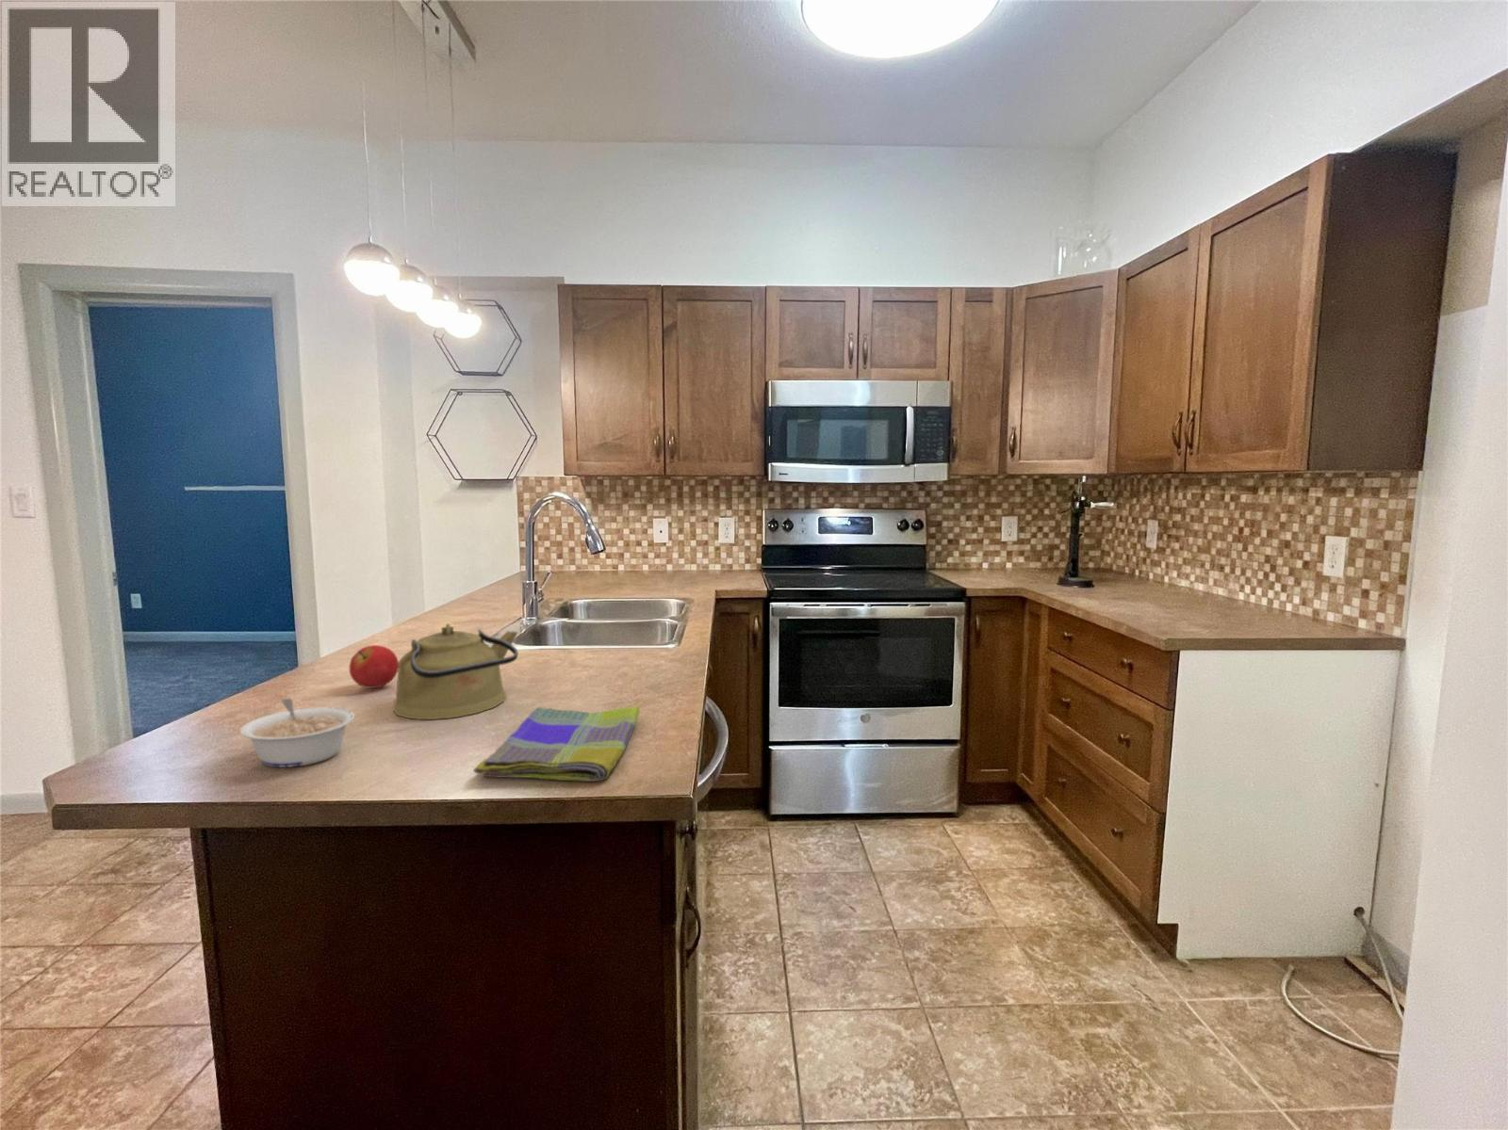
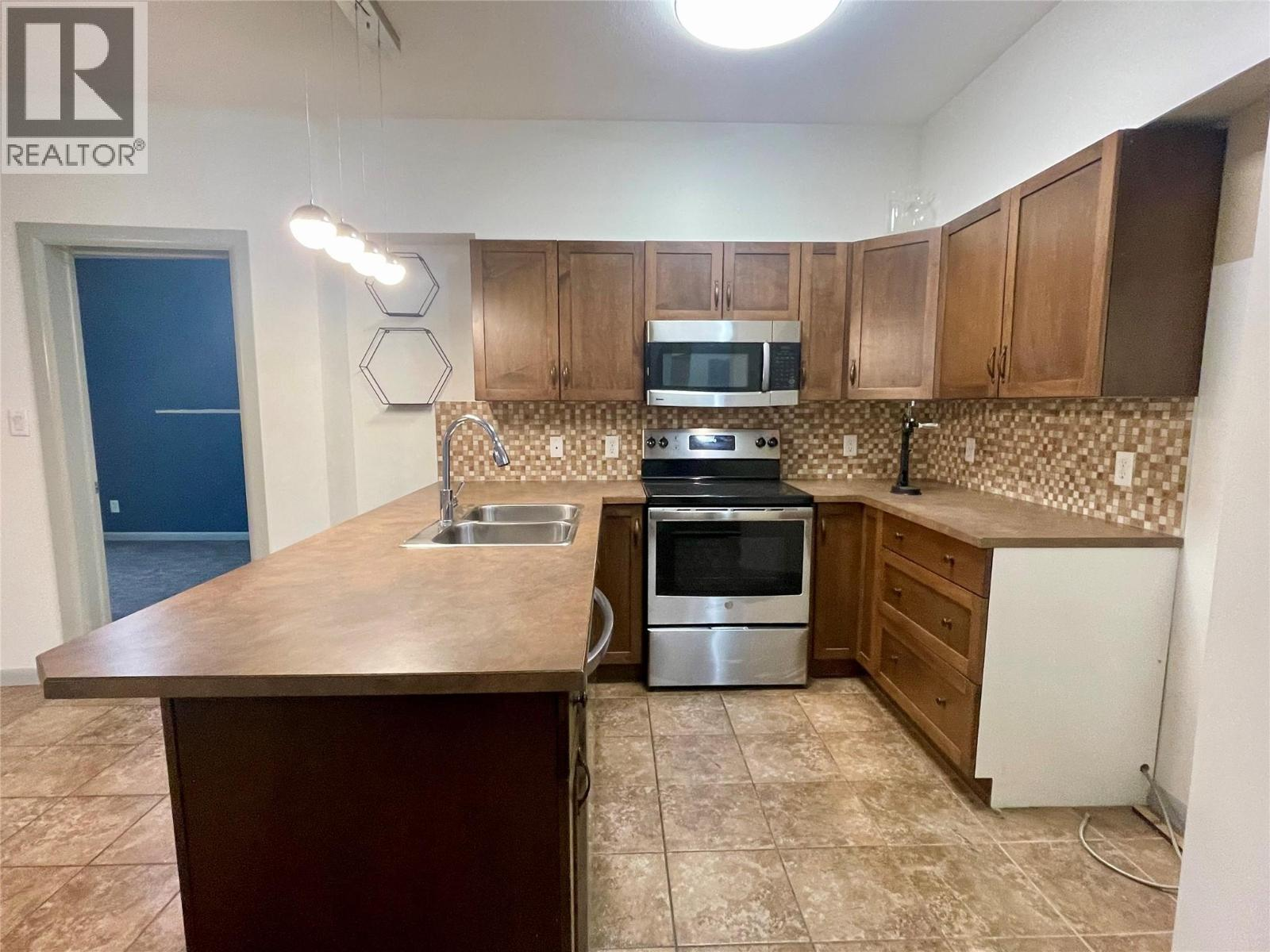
- kettle [392,622,519,720]
- legume [239,698,355,768]
- fruit [349,645,400,690]
- dish towel [473,705,641,782]
